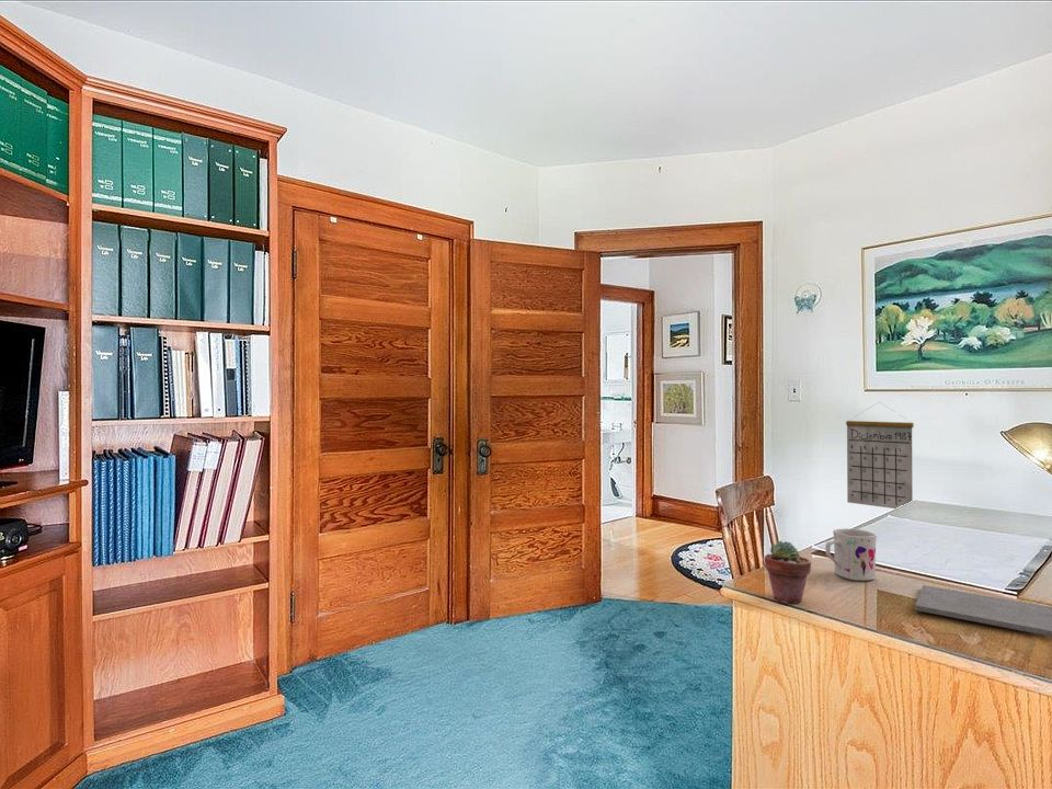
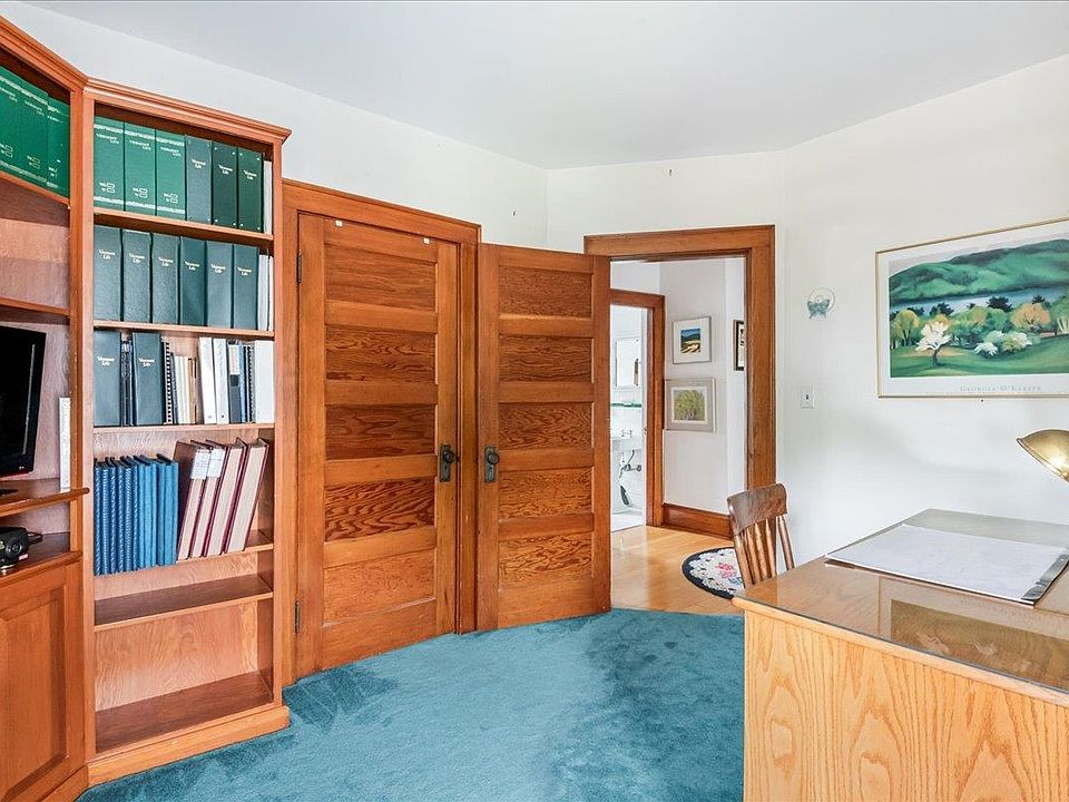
- calendar [845,401,915,510]
- mug [824,527,878,582]
- potted succulent [763,539,812,604]
- notepad [914,584,1052,638]
